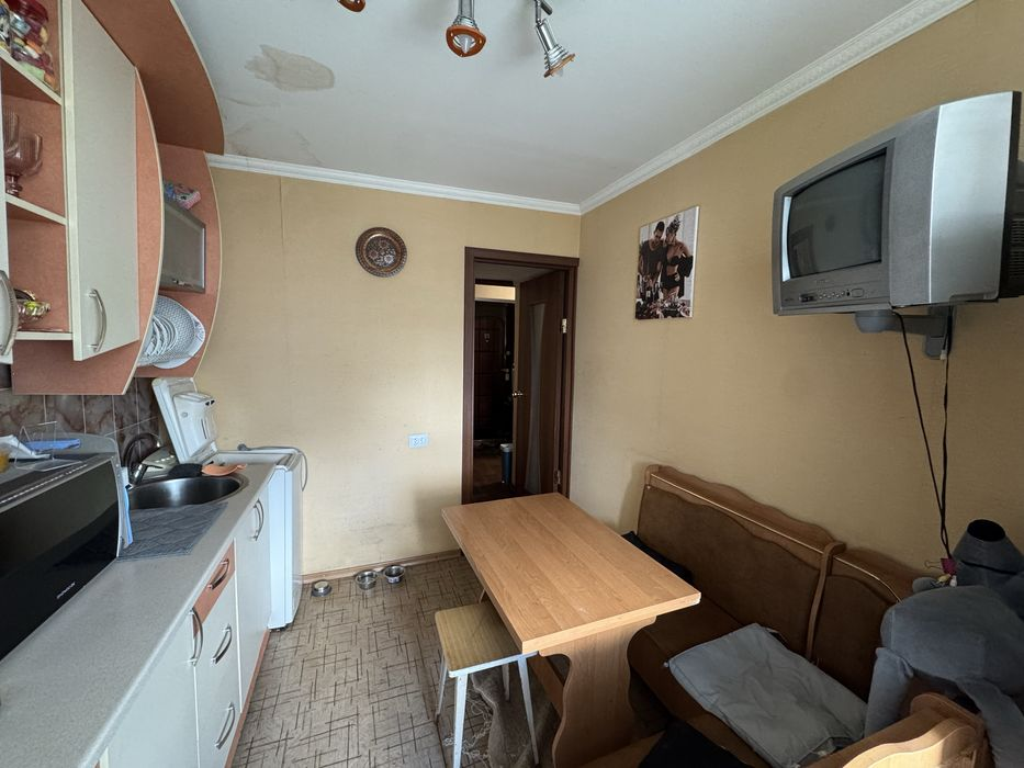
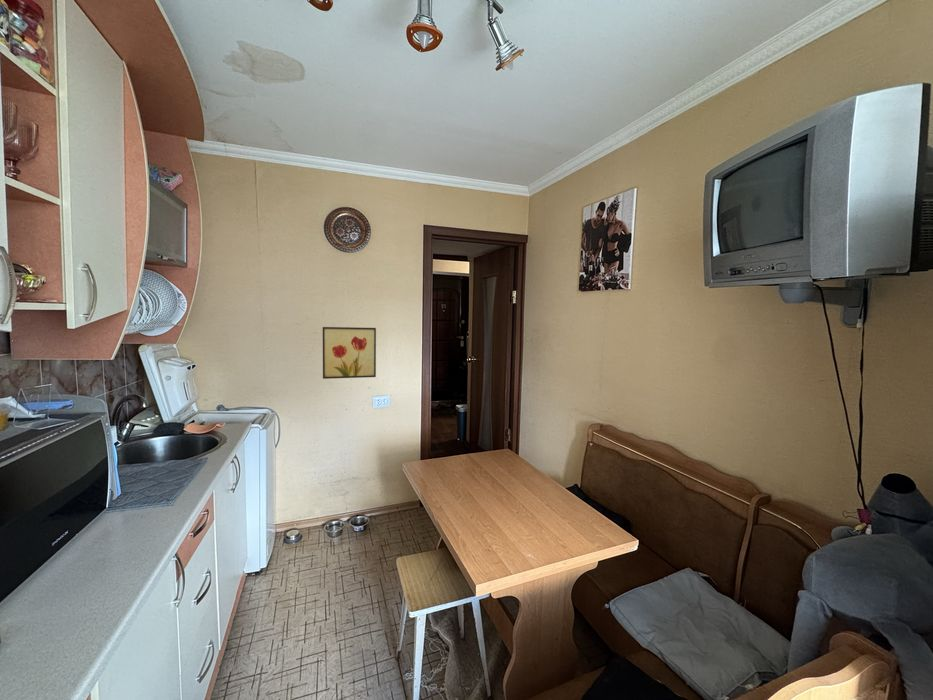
+ wall art [322,326,377,380]
